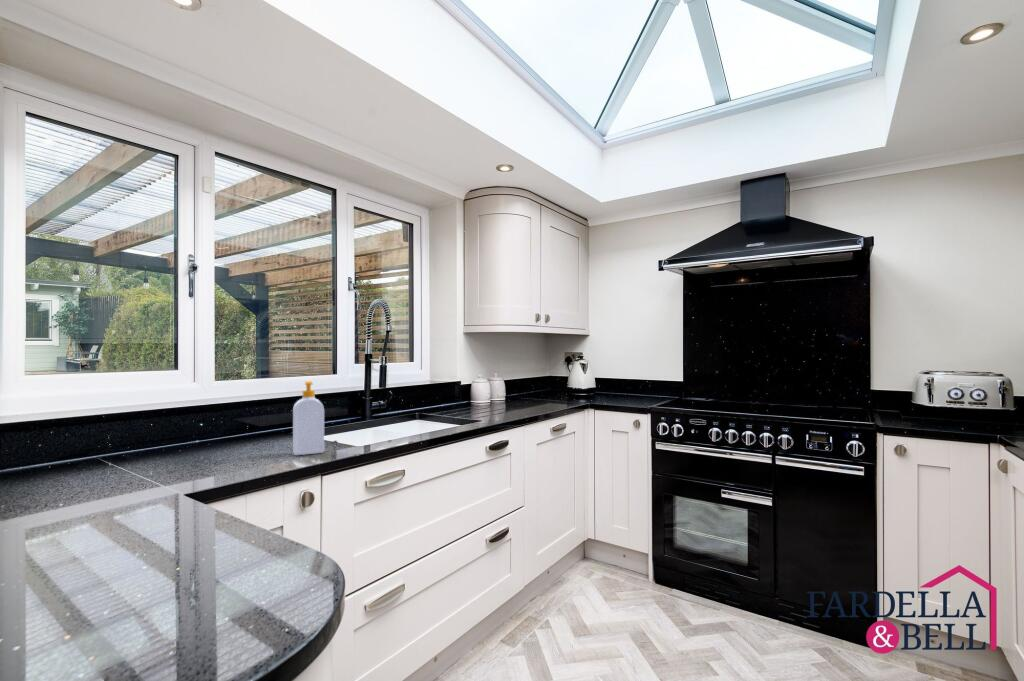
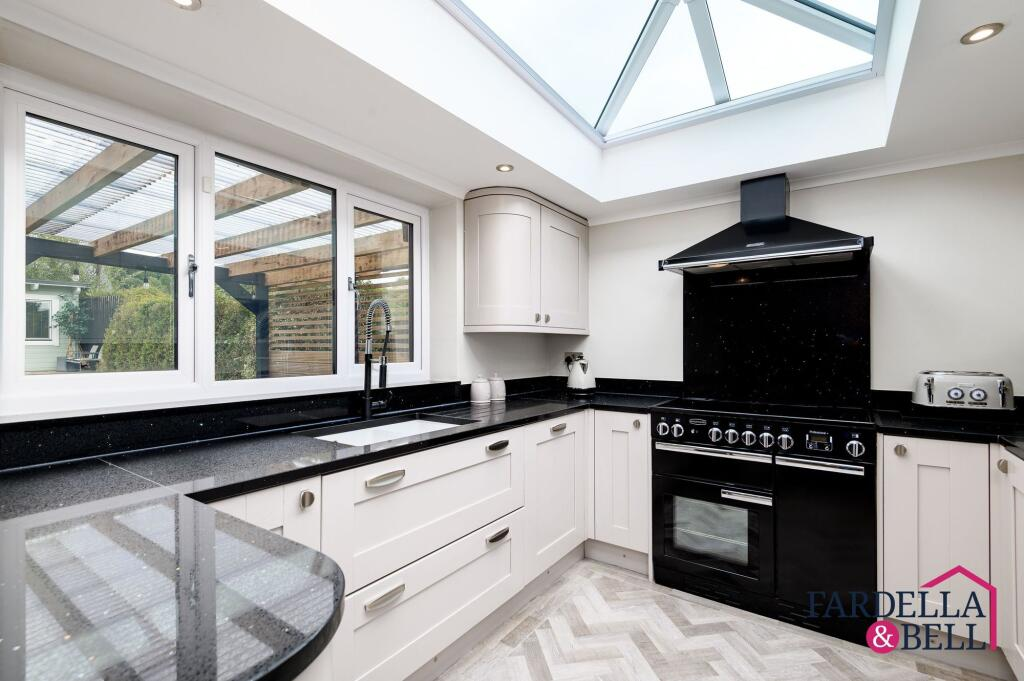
- soap bottle [292,380,325,456]
